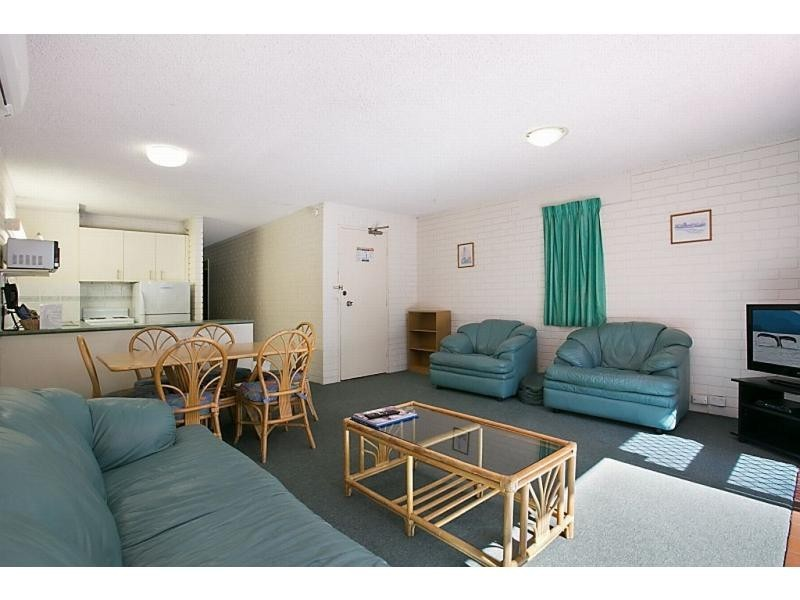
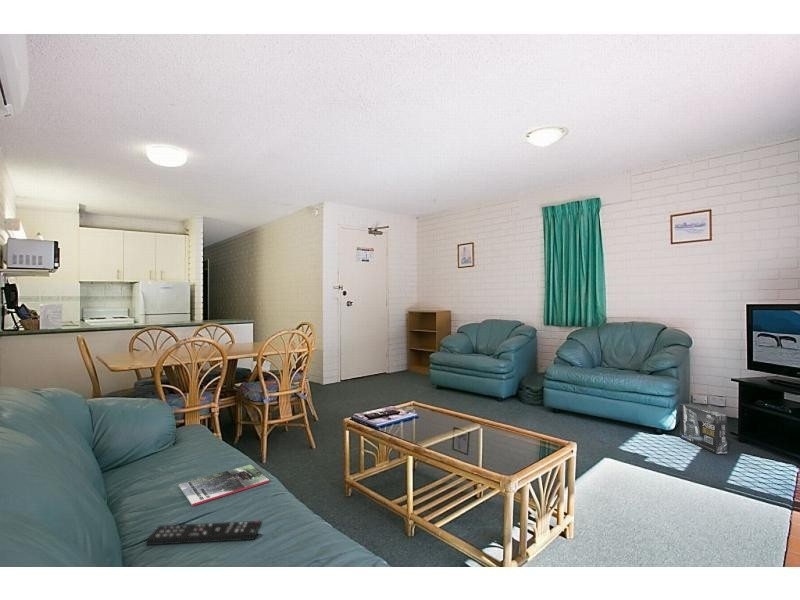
+ magazine [178,464,271,507]
+ box [679,403,728,455]
+ remote control [145,520,262,546]
